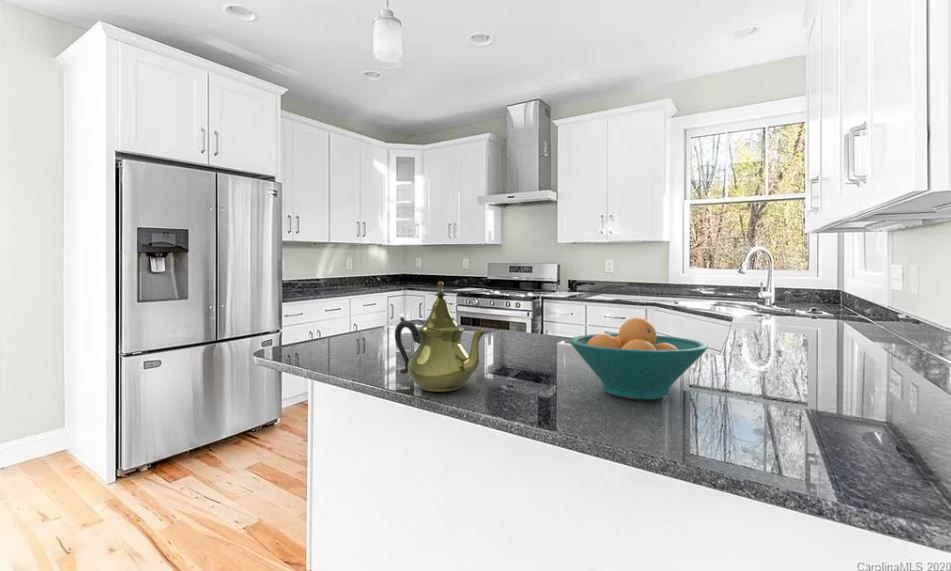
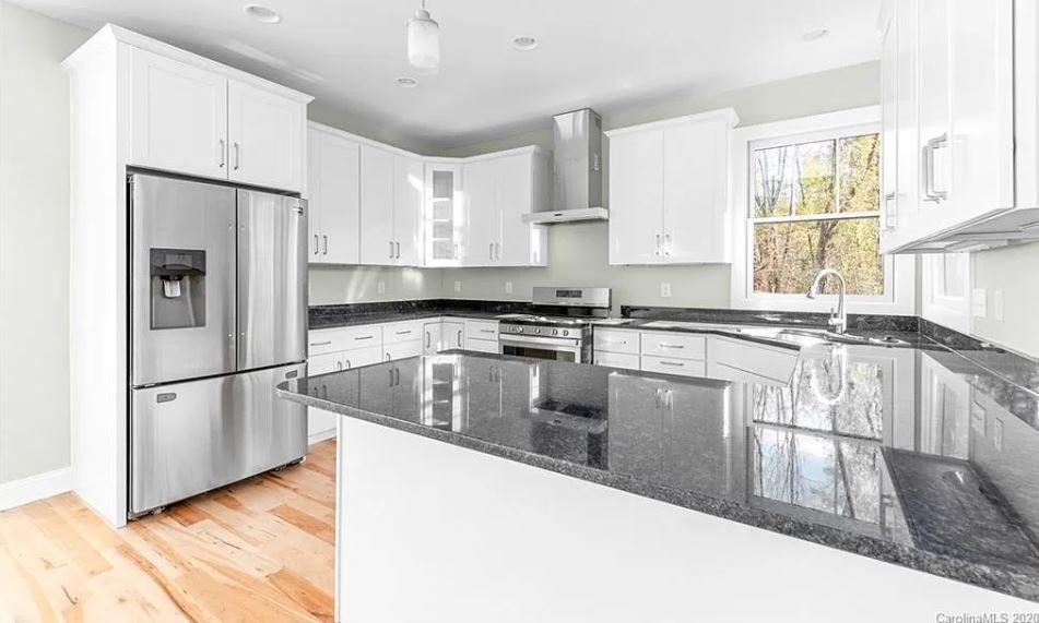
- fruit bowl [568,317,709,401]
- teapot [394,281,488,393]
